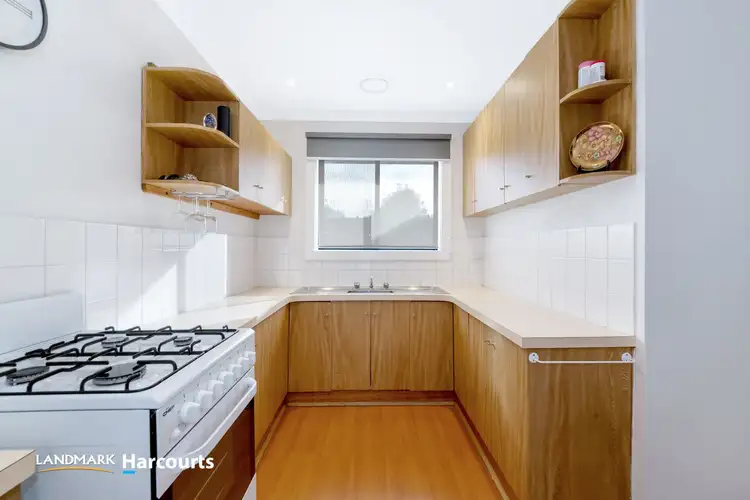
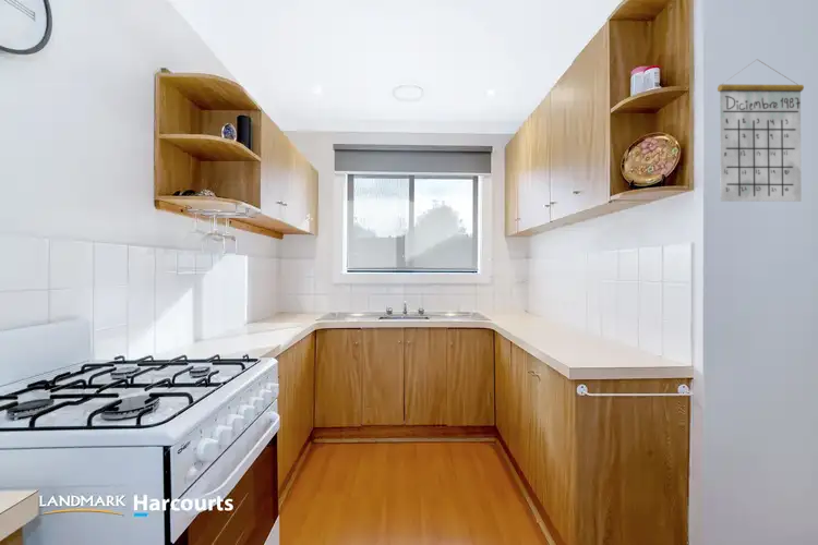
+ calendar [717,58,805,203]
